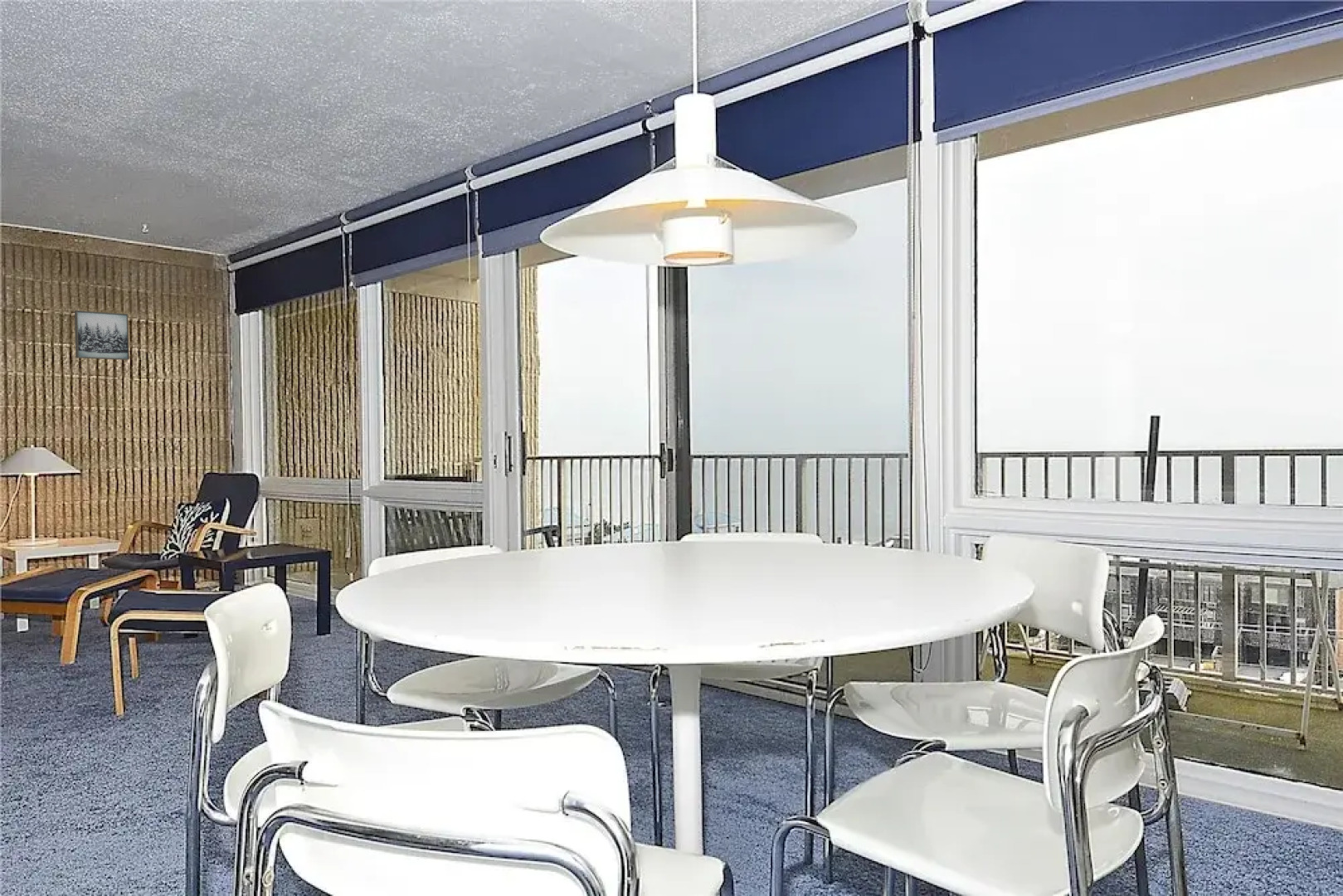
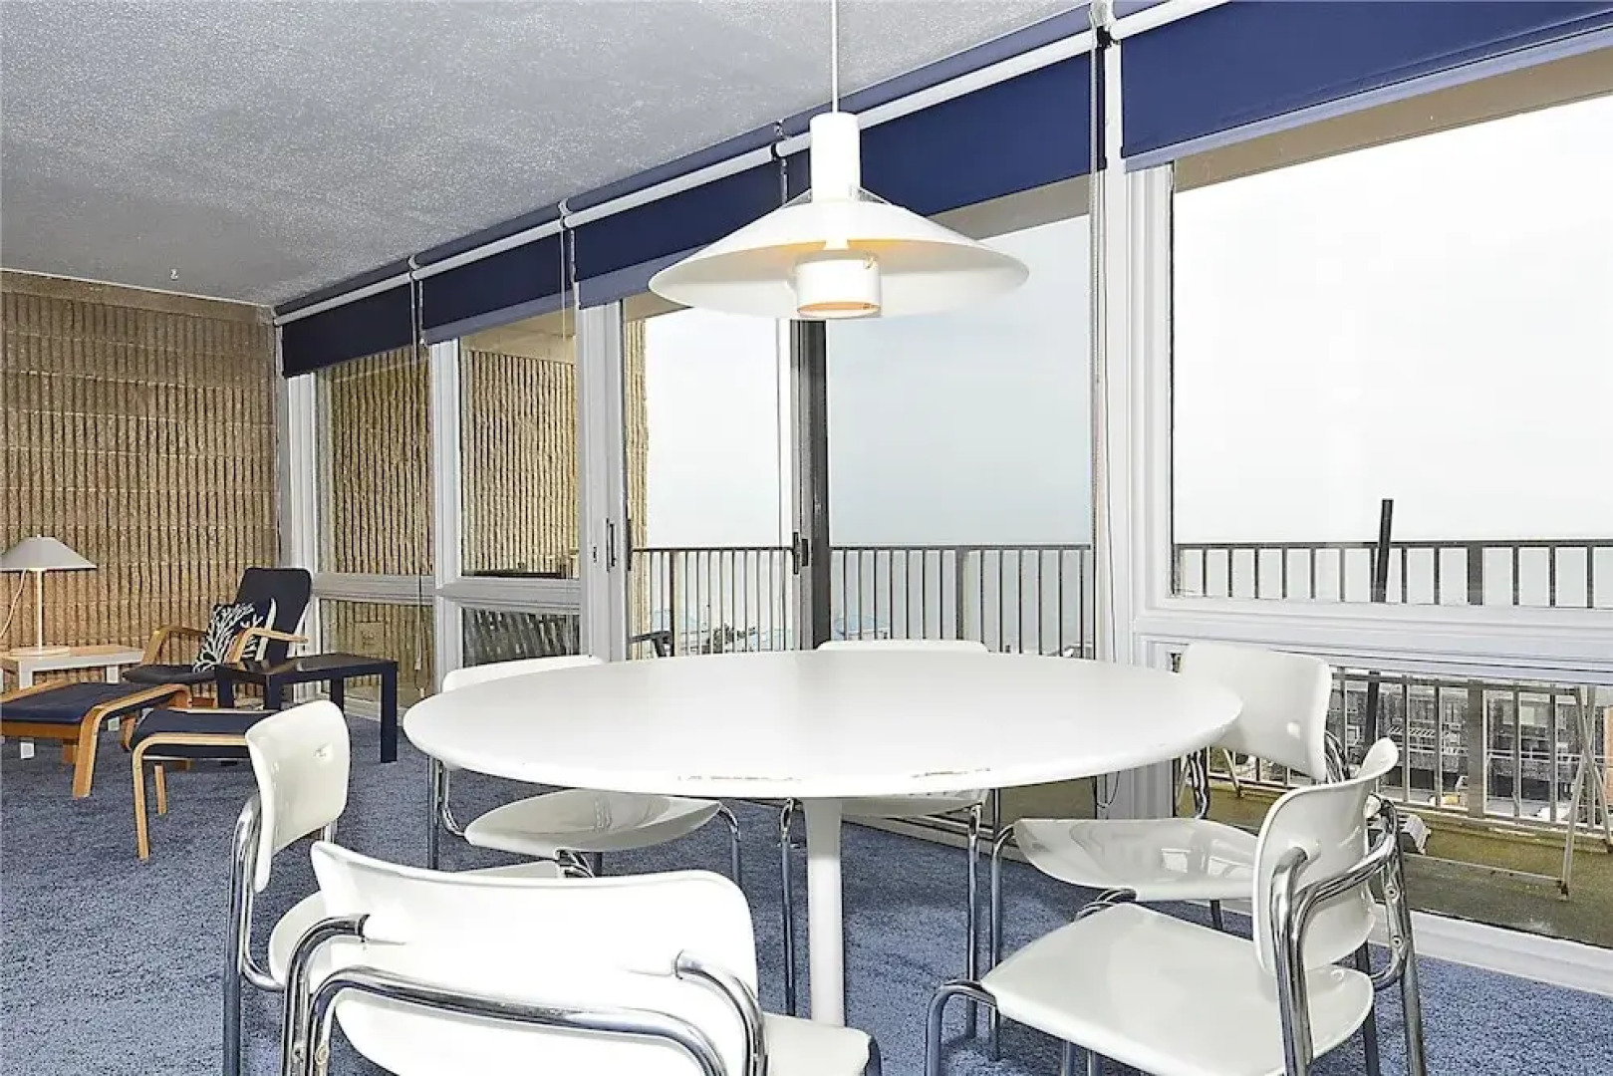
- wall art [74,309,130,361]
